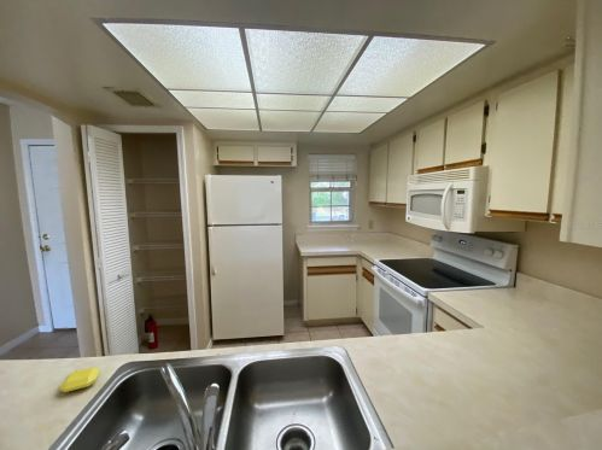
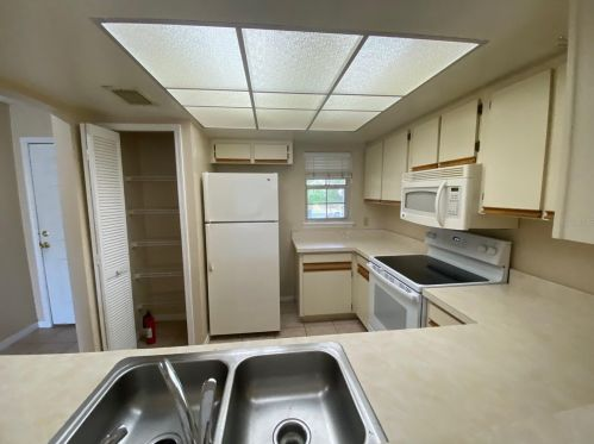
- soap bar [58,366,101,393]
